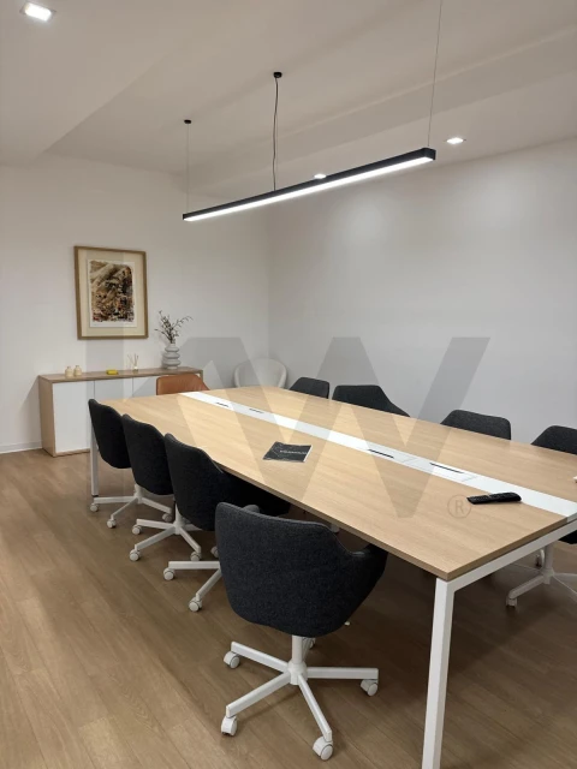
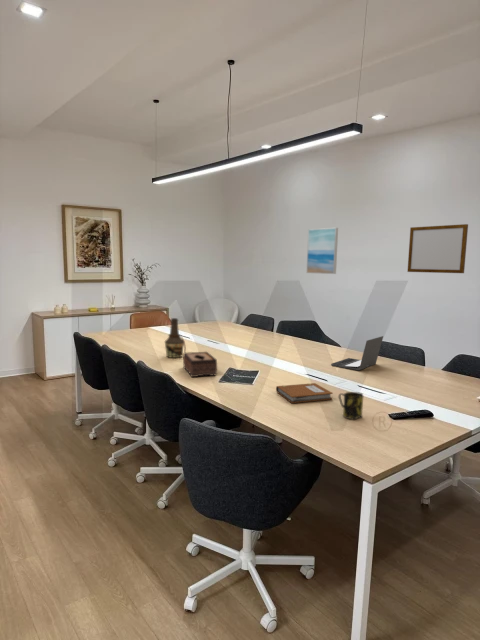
+ bottle [163,317,187,359]
+ wall art [306,227,339,275]
+ tissue box [182,351,218,378]
+ notebook [275,382,334,404]
+ laptop [330,335,384,371]
+ writing board [406,223,469,274]
+ mug [338,391,364,420]
